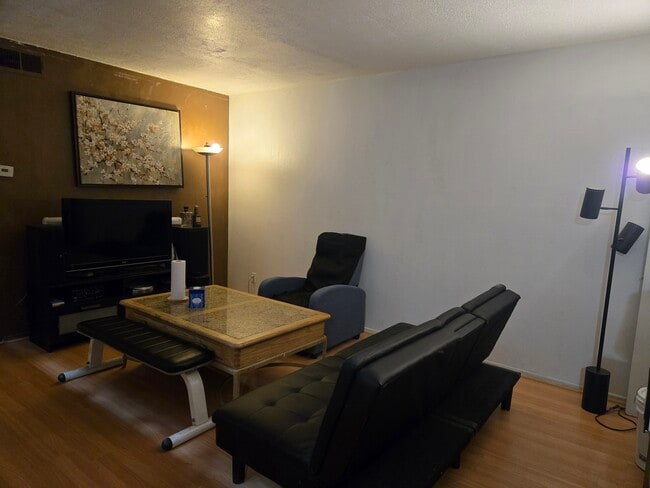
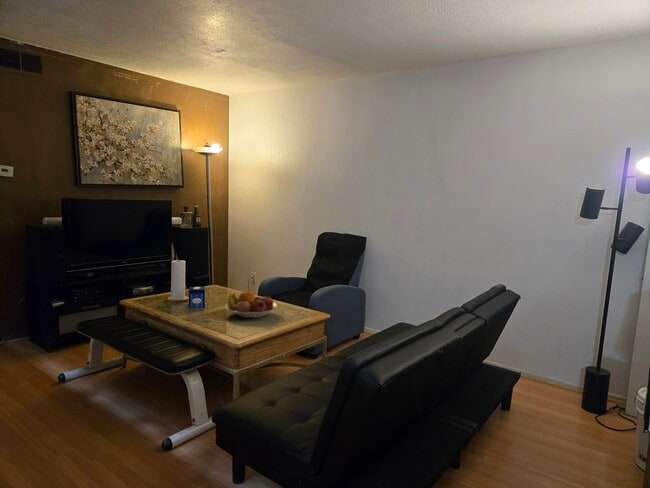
+ fruit bowl [225,291,280,319]
